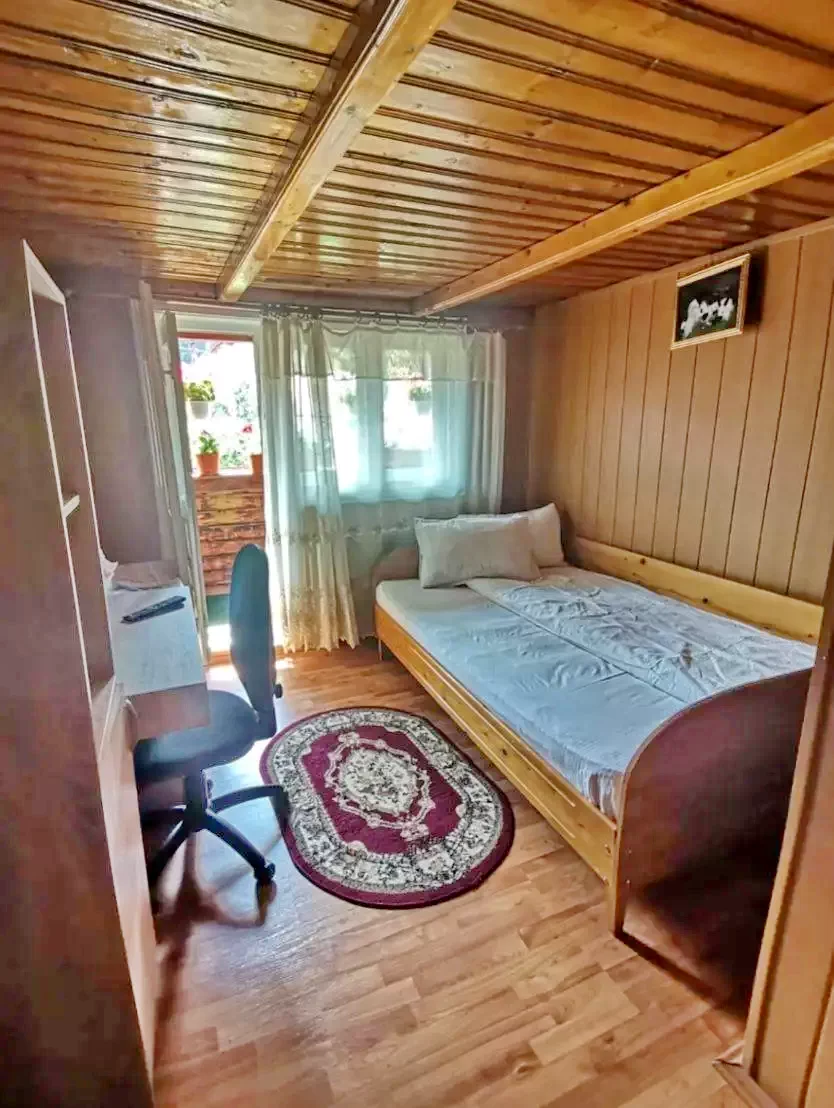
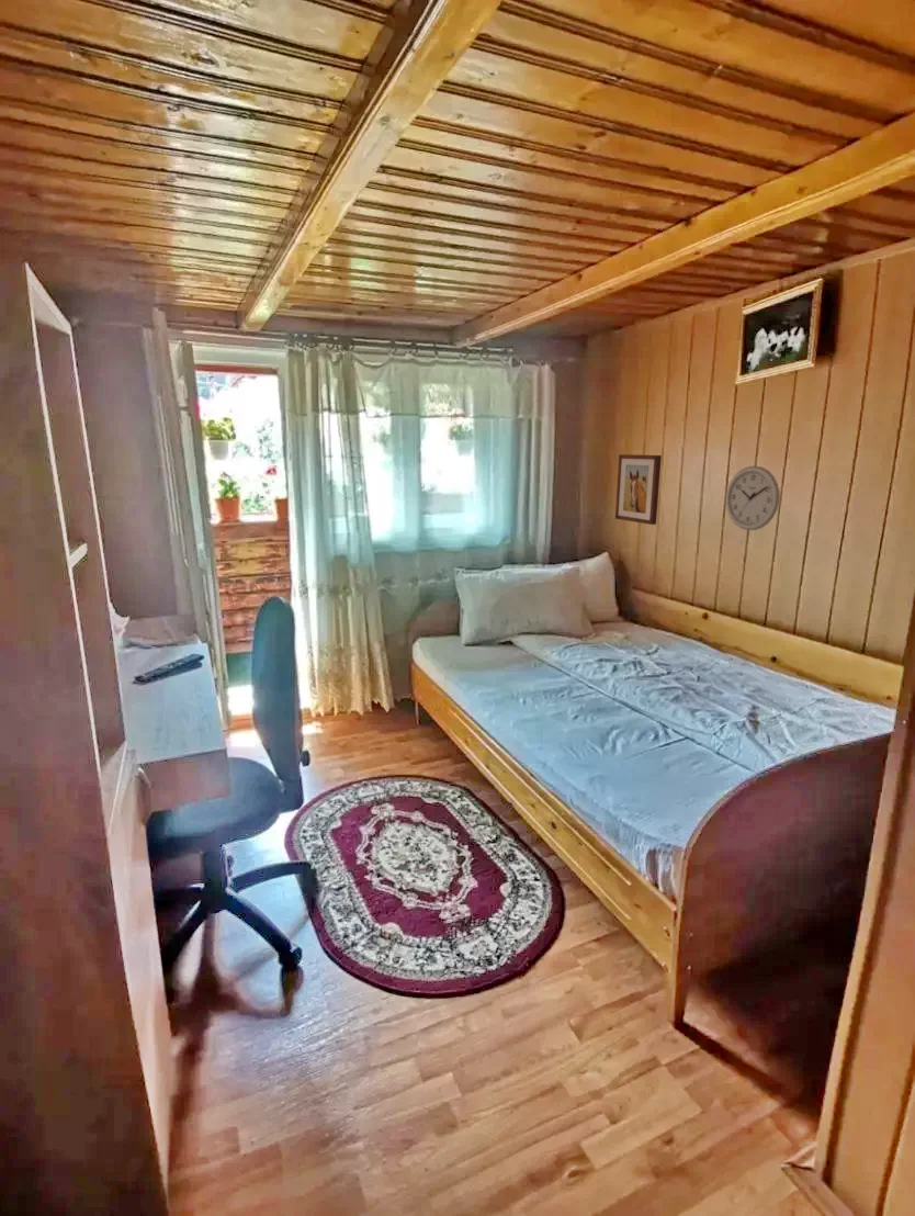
+ wall clock [725,464,781,531]
+ wall art [614,453,663,526]
